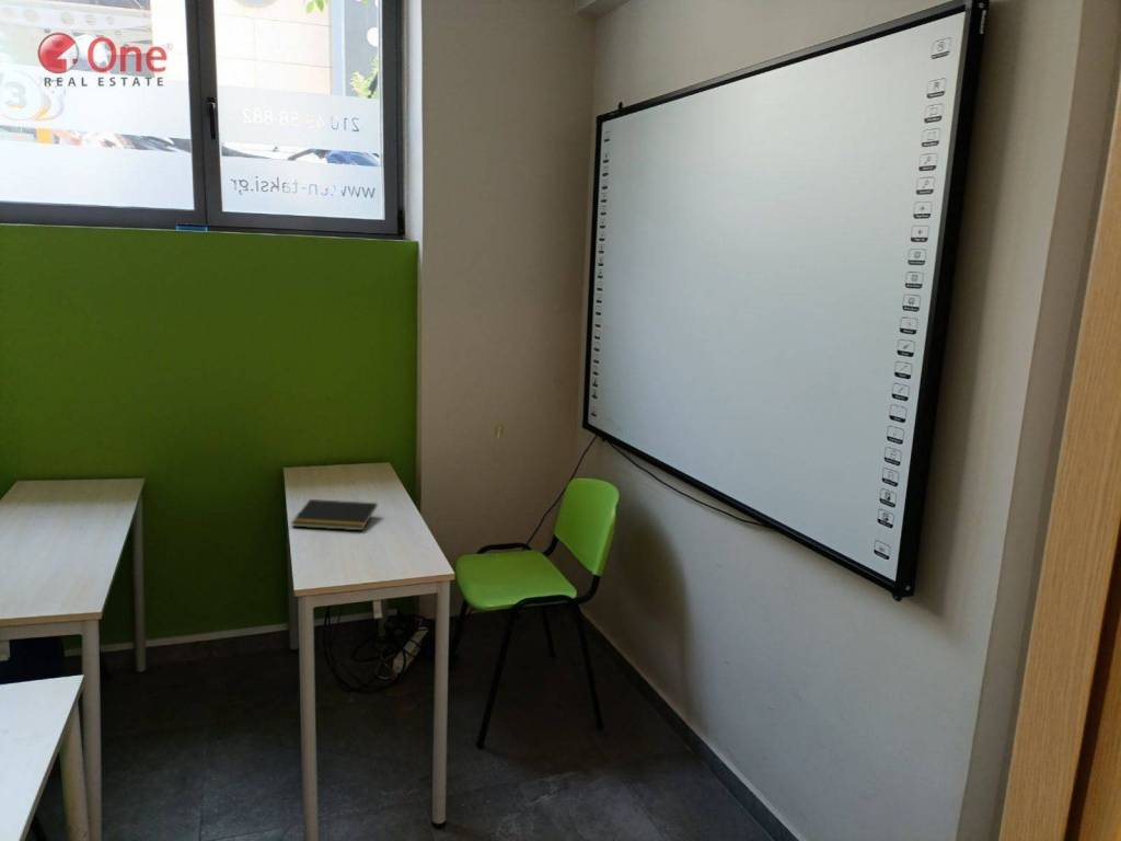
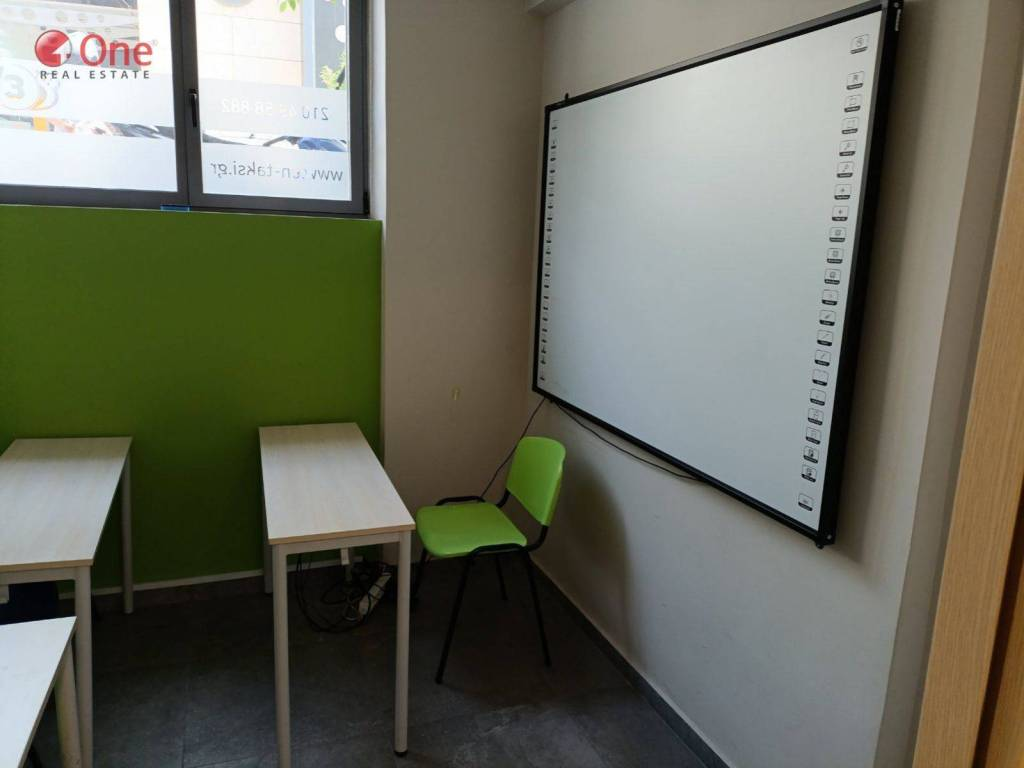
- notepad [290,498,378,531]
